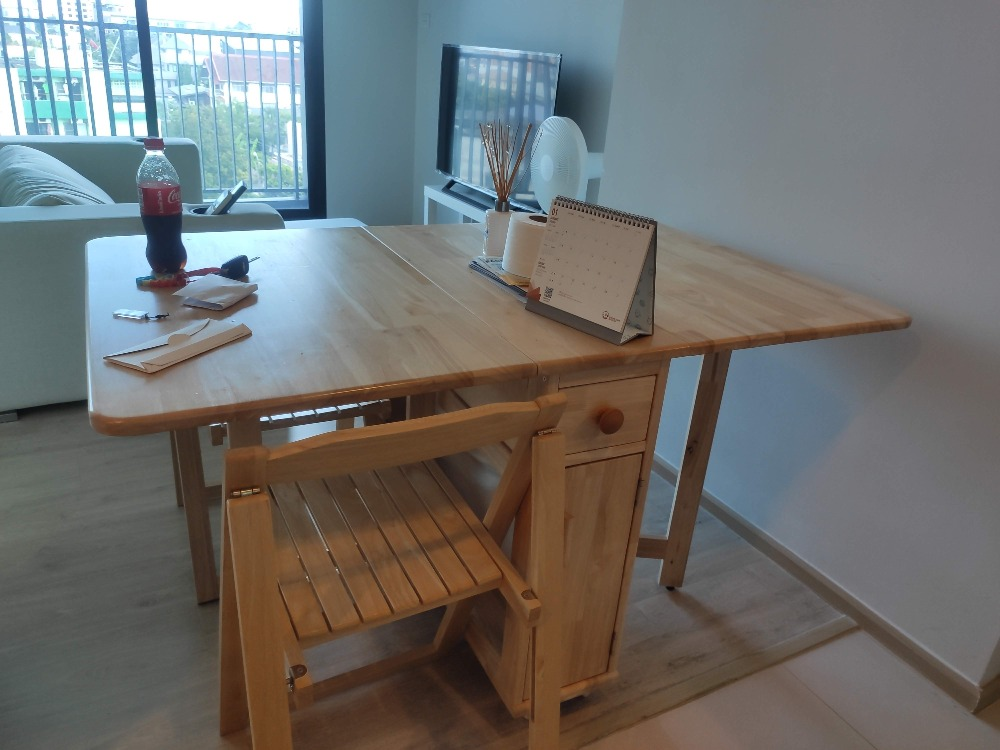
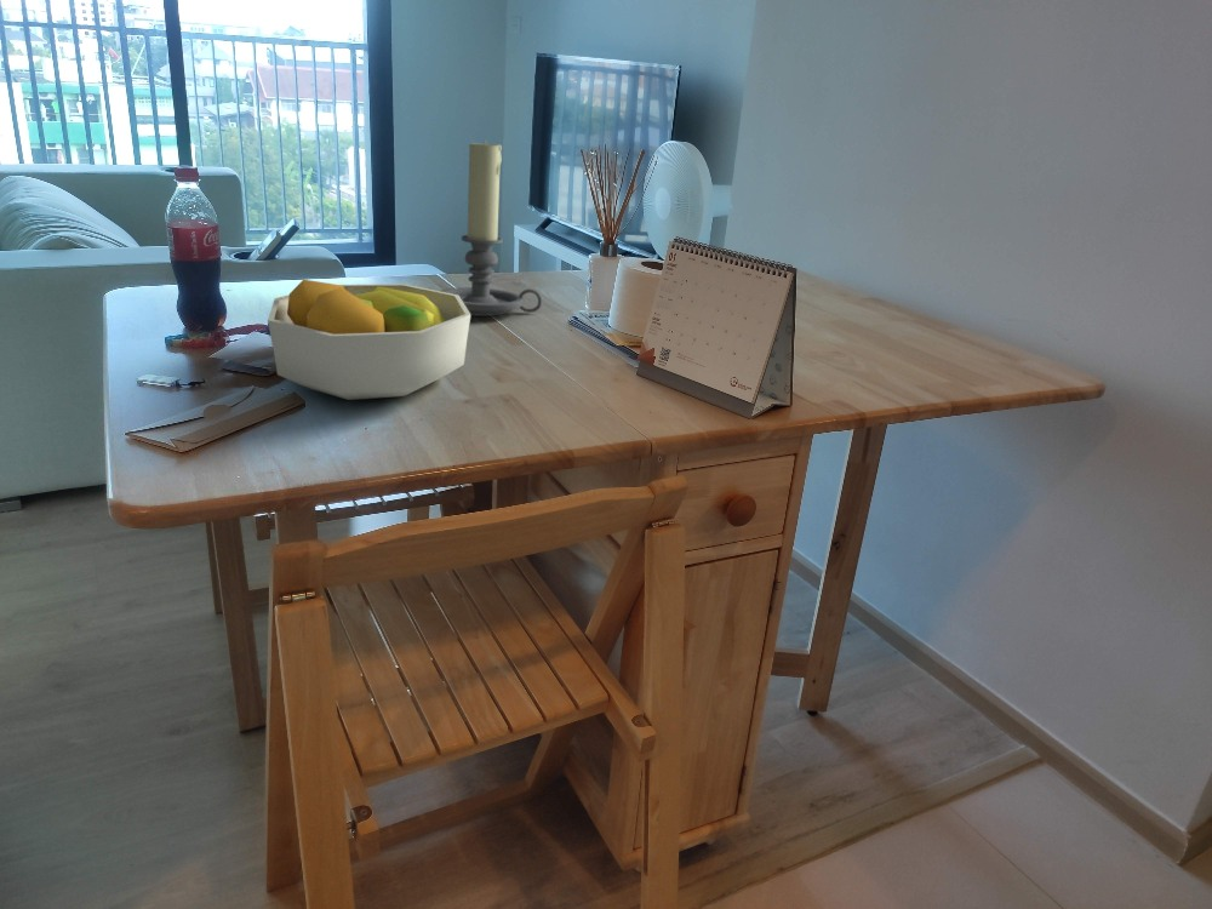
+ candle holder [439,138,543,318]
+ fruit bowl [267,279,471,401]
